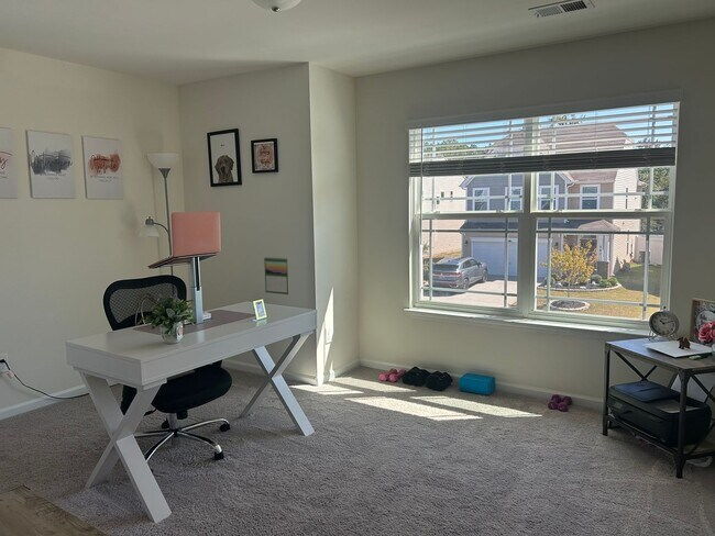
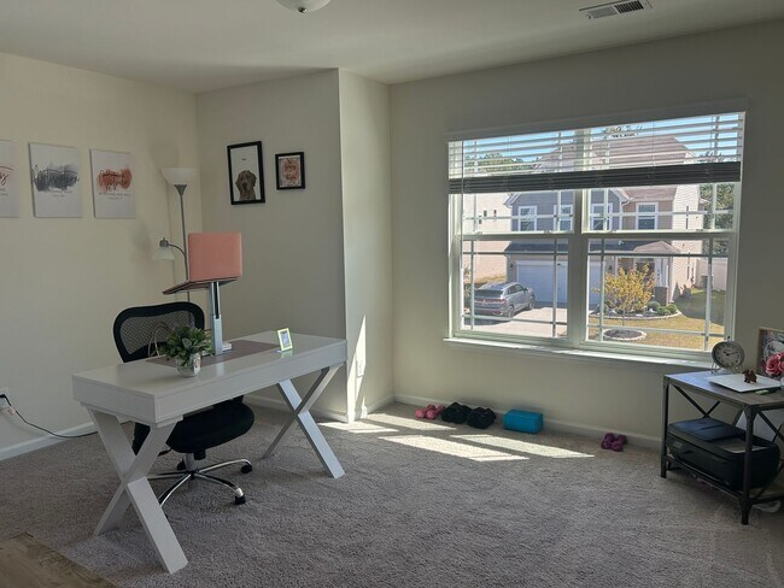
- calendar [263,256,290,295]
